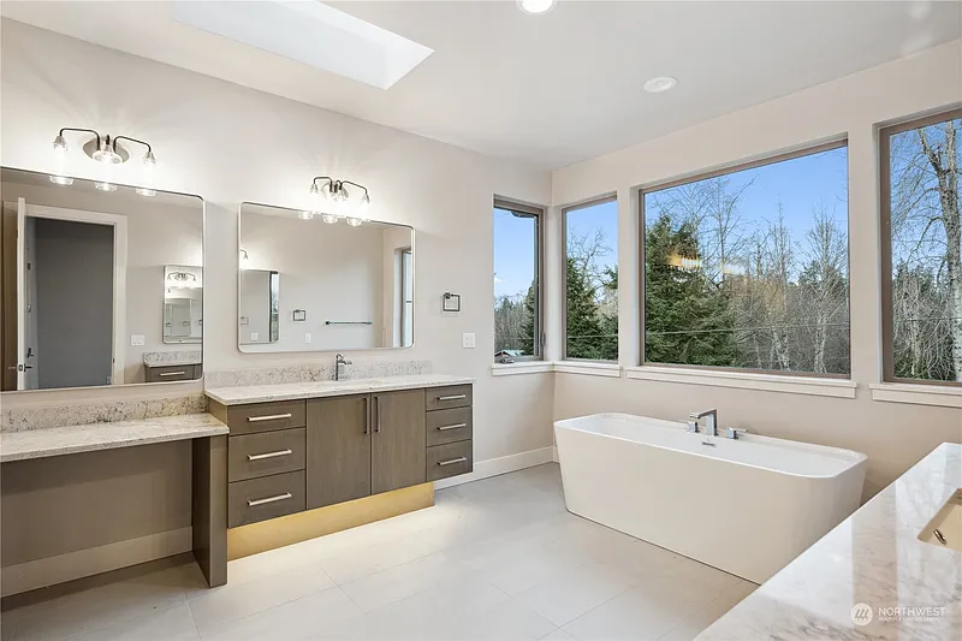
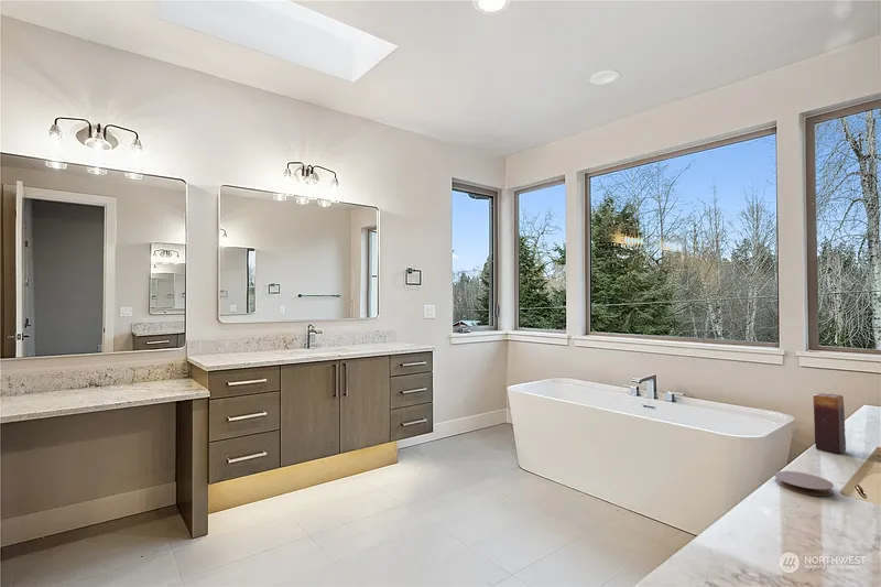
+ coaster [774,470,835,497]
+ candle [812,392,847,455]
